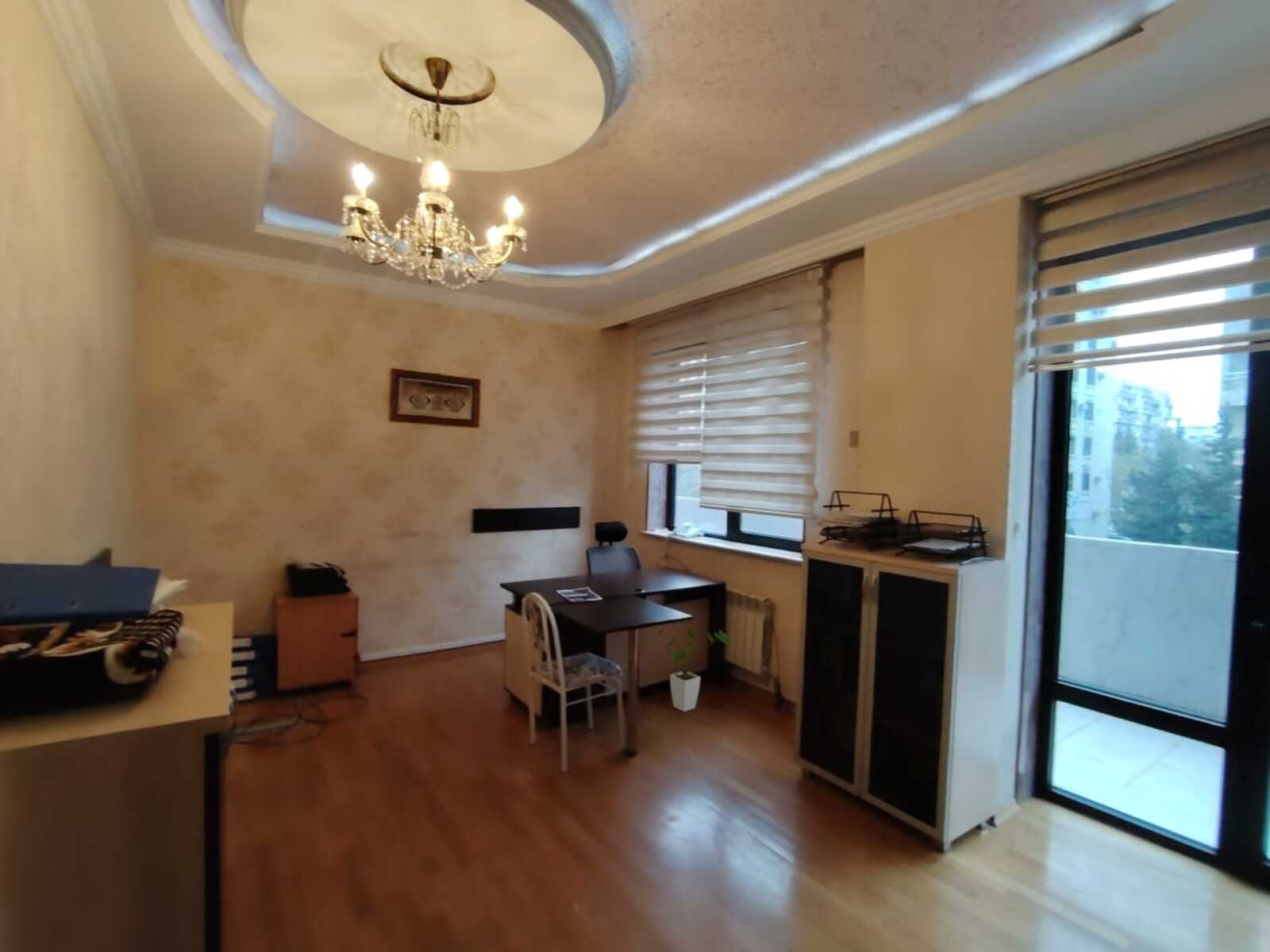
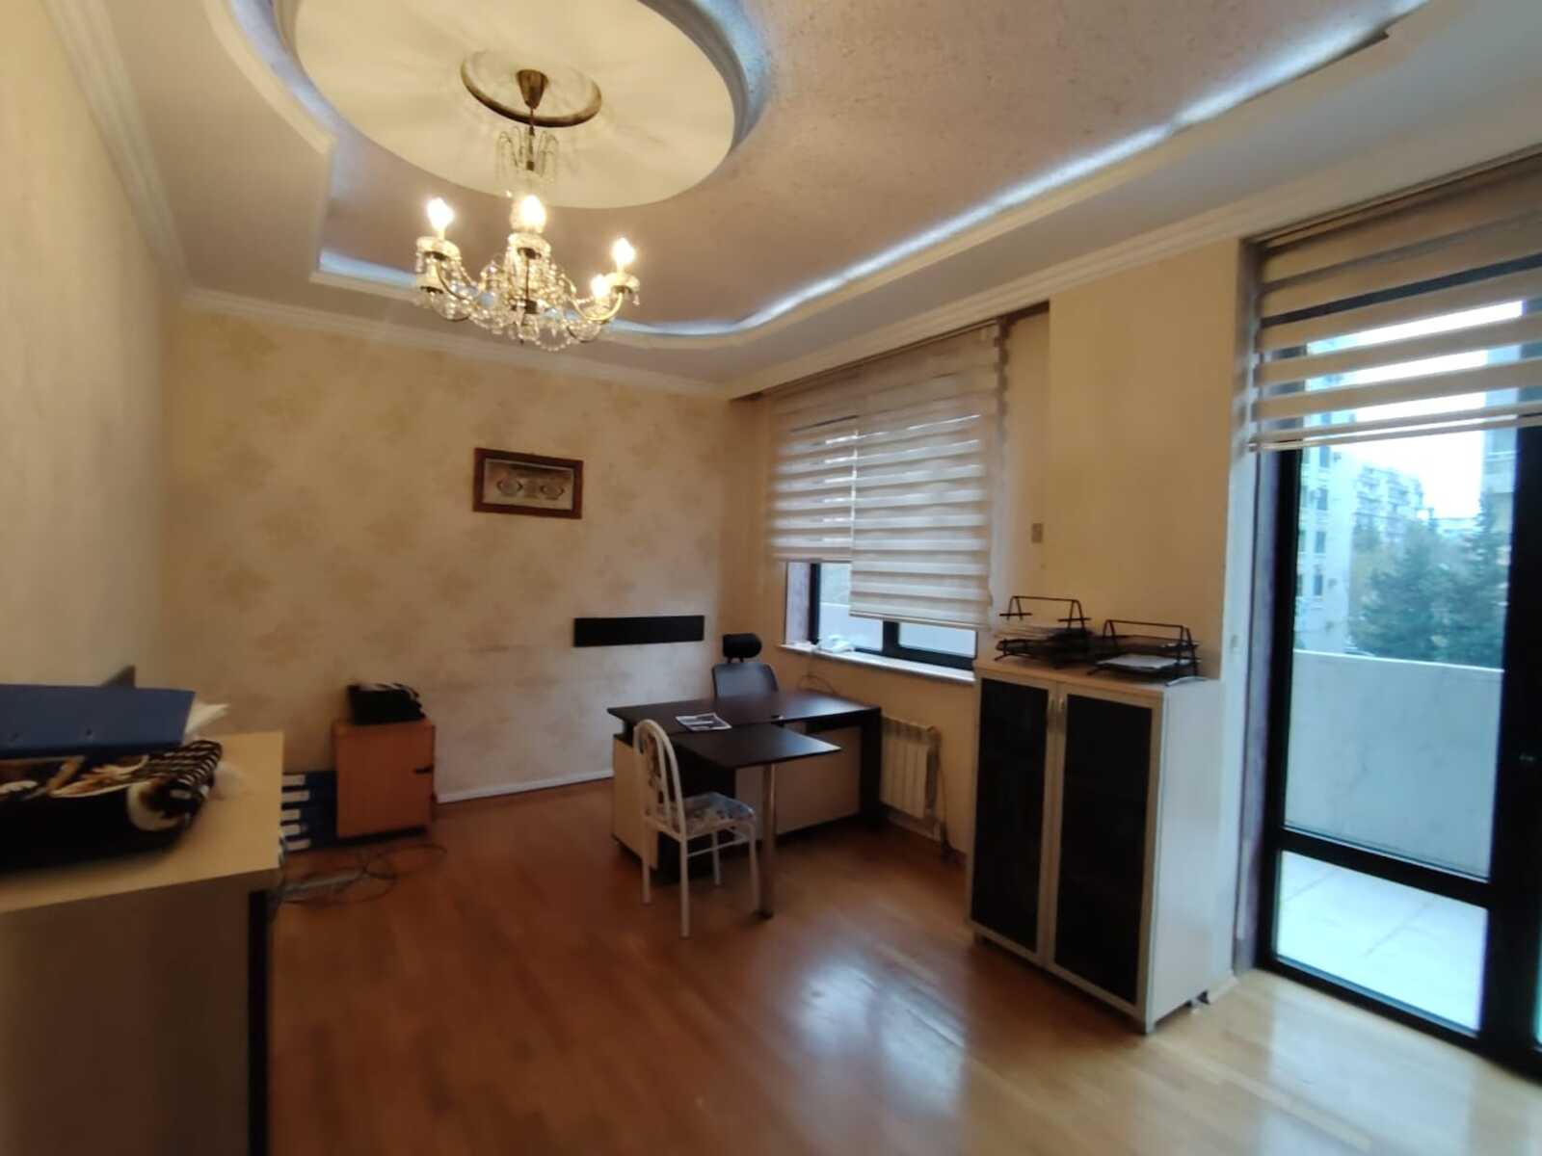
- house plant [652,628,733,712]
